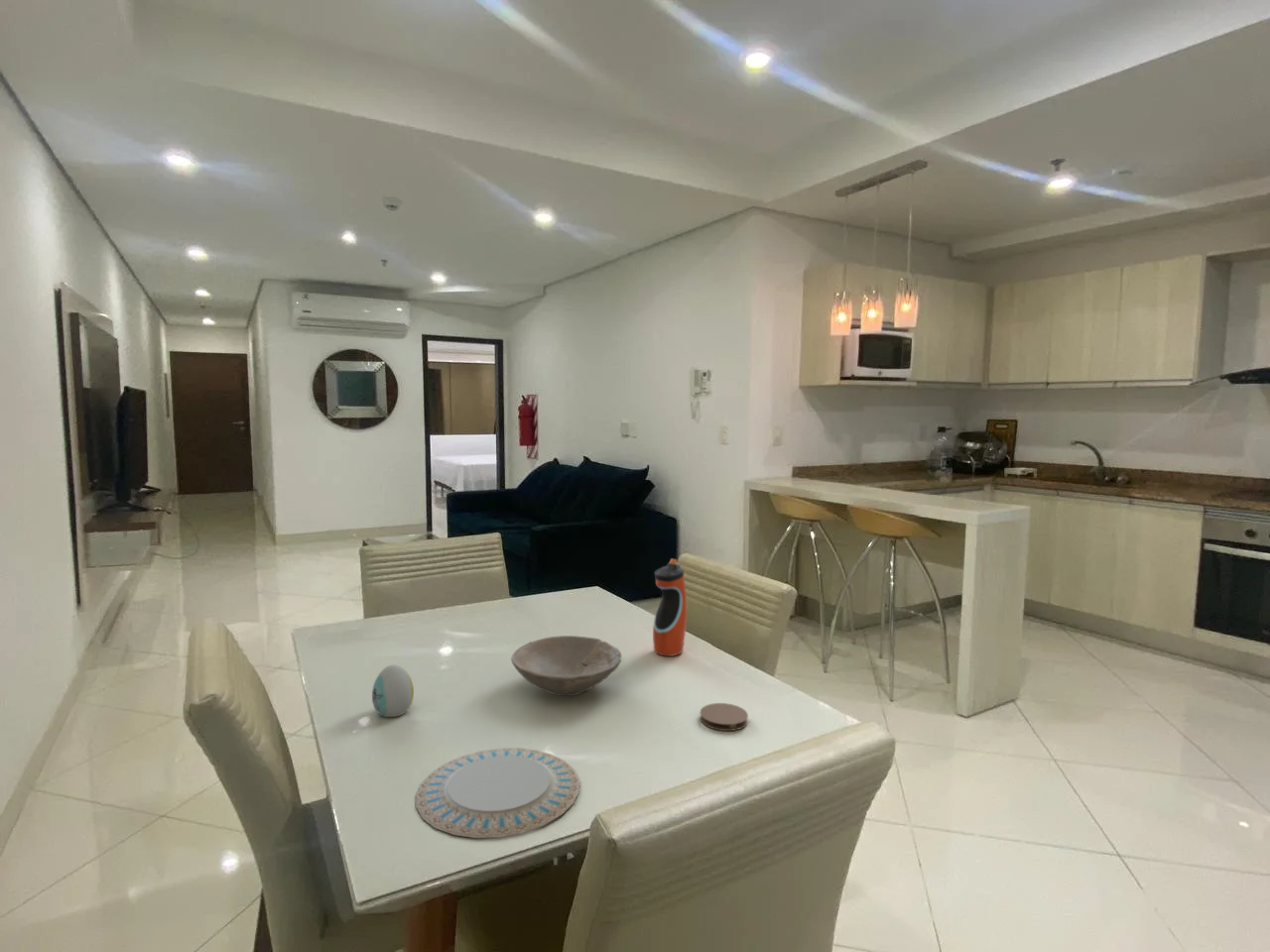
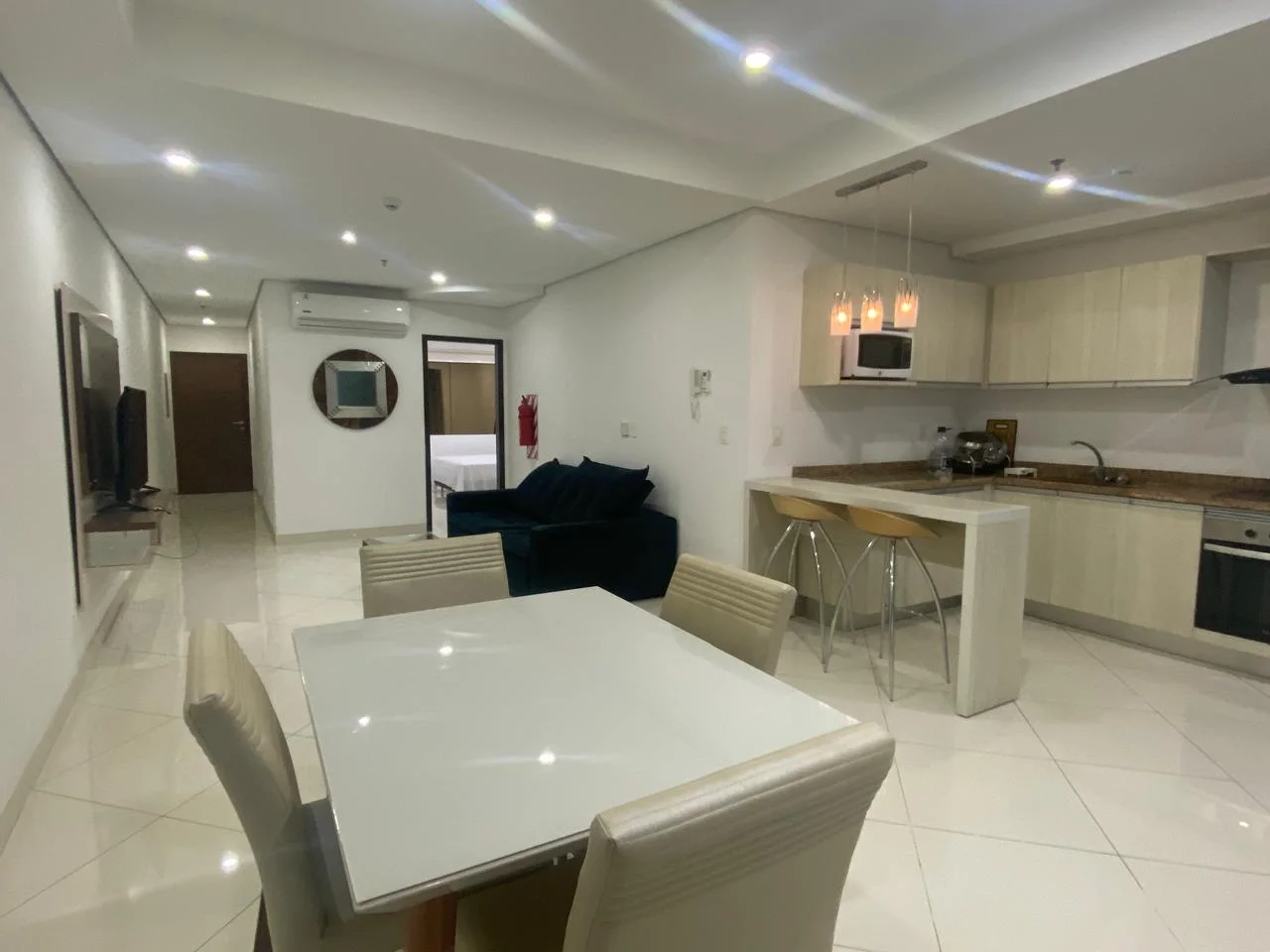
- bowl [510,635,622,697]
- water bottle [652,557,688,656]
- coaster [699,702,749,732]
- chinaware [415,747,580,839]
- decorative egg [371,663,415,718]
